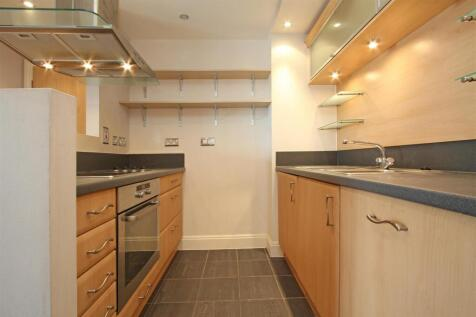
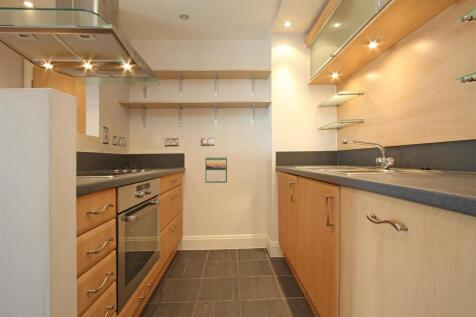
+ calendar [204,155,228,184]
